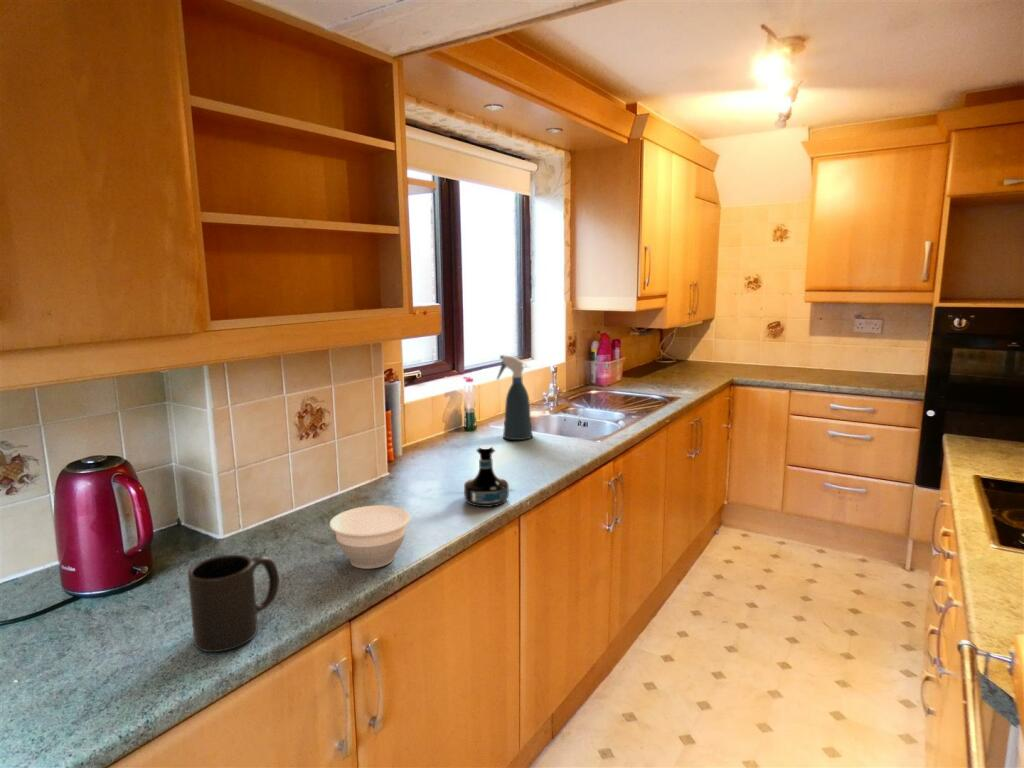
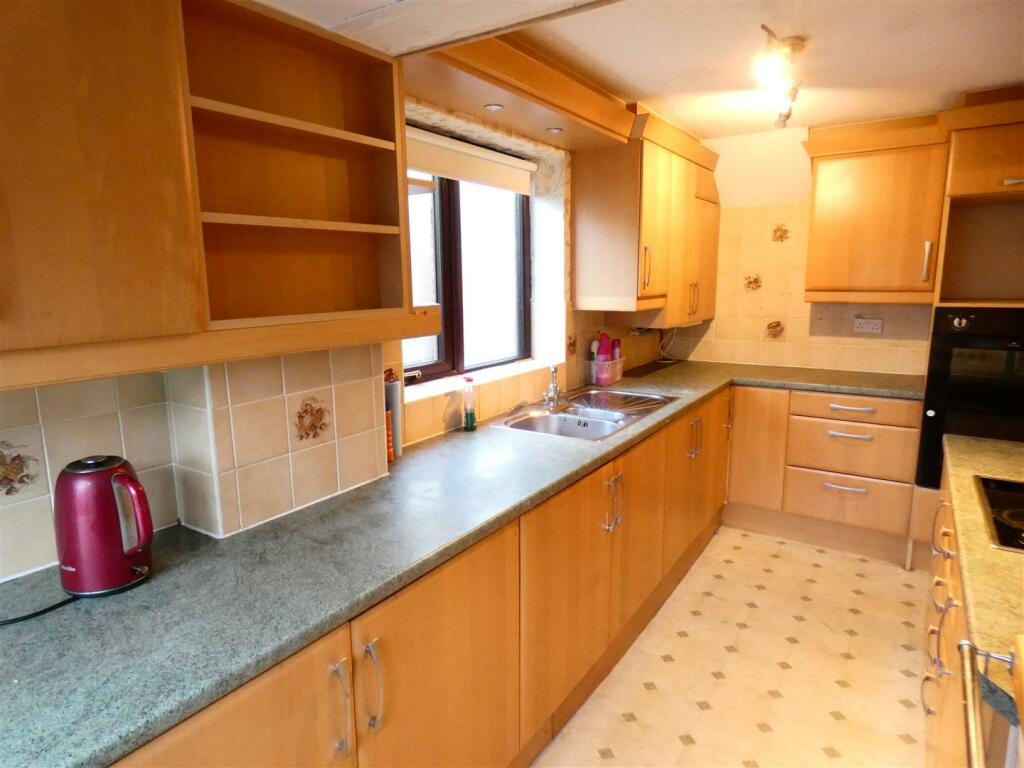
- mug [187,554,280,653]
- spray bottle [496,354,533,441]
- tequila bottle [463,444,510,508]
- bowl [329,505,412,570]
